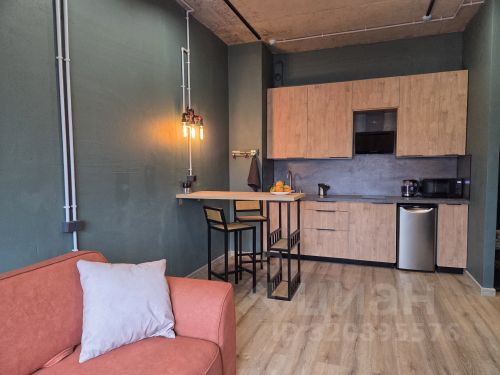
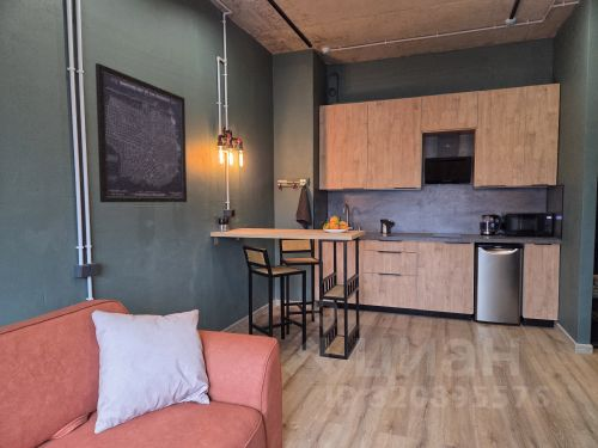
+ wall art [94,62,188,203]
